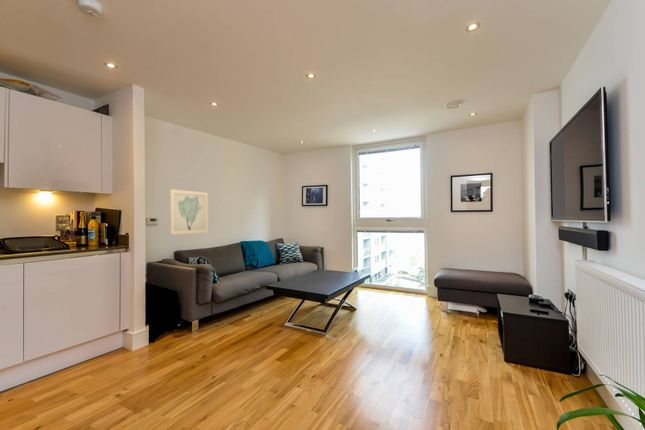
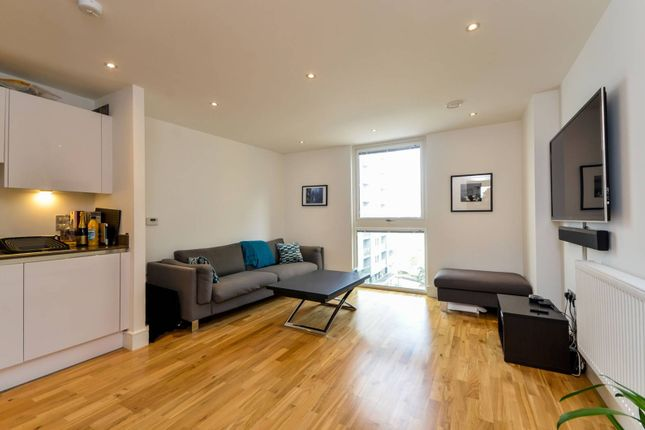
- wall art [169,188,209,236]
